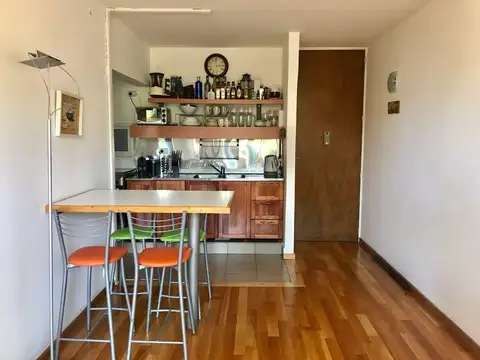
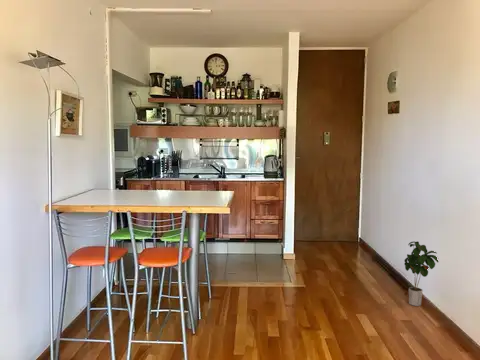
+ potted plant [403,240,439,307]
